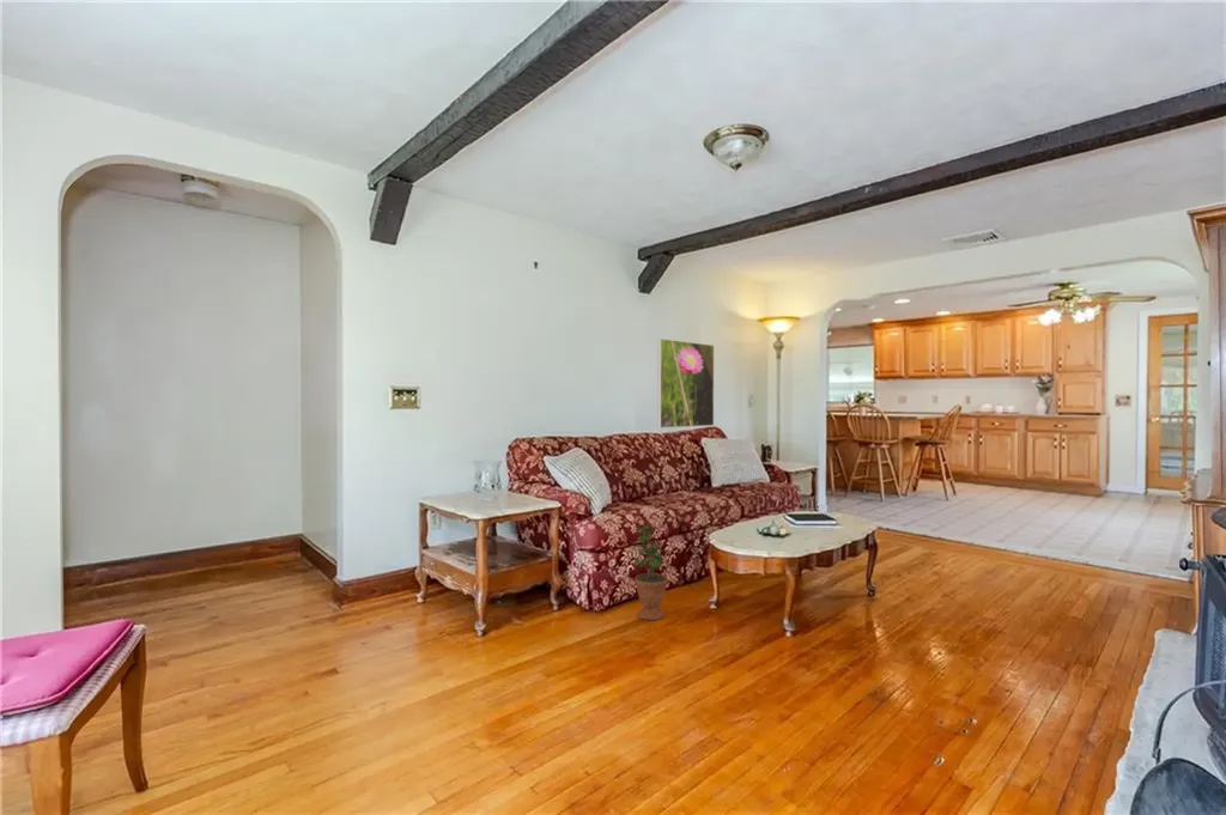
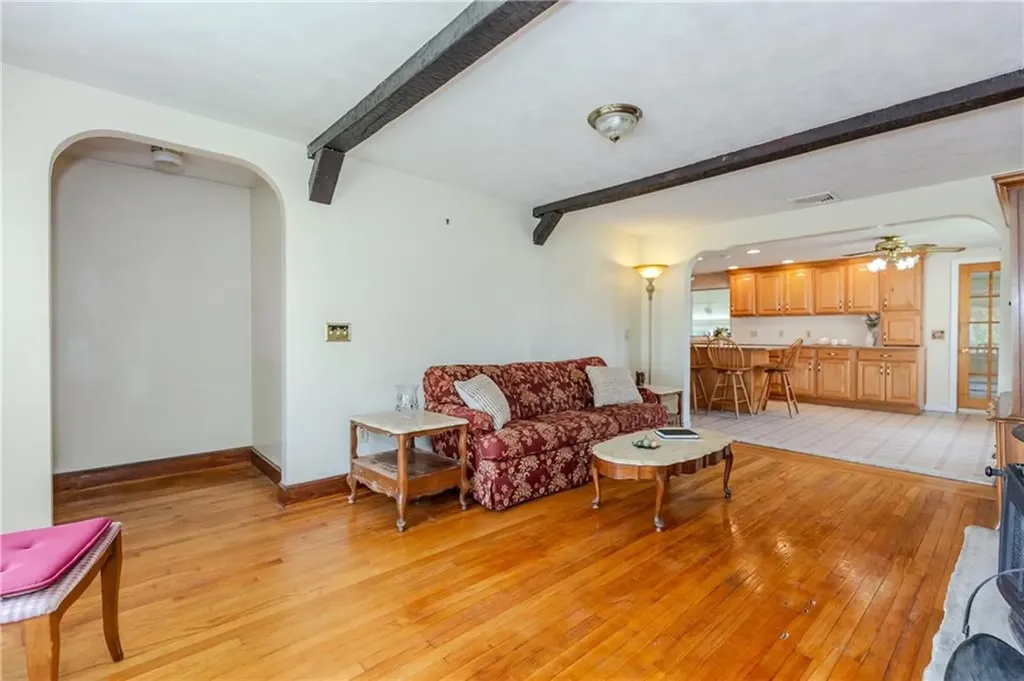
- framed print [656,337,715,430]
- potted plant [630,518,669,621]
